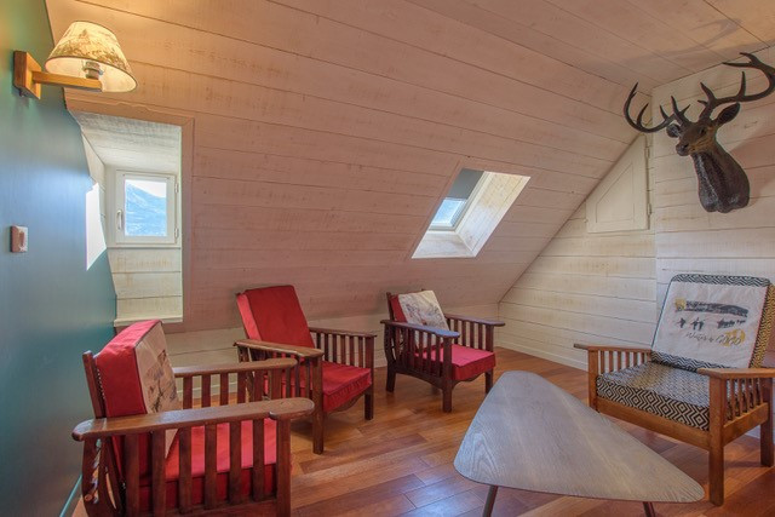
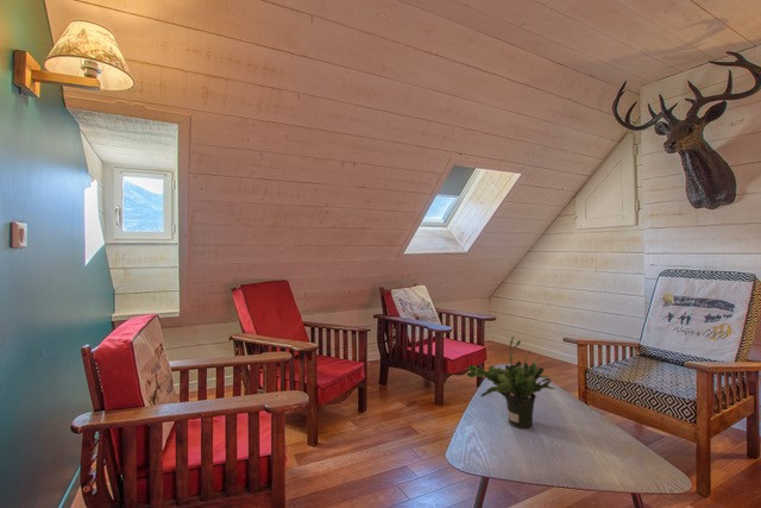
+ potted plant [466,335,555,428]
